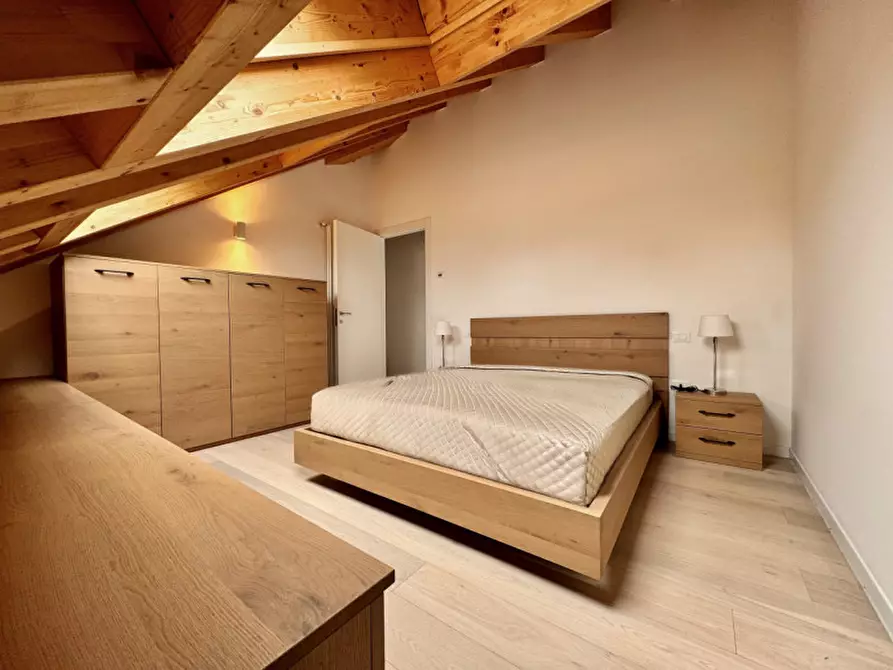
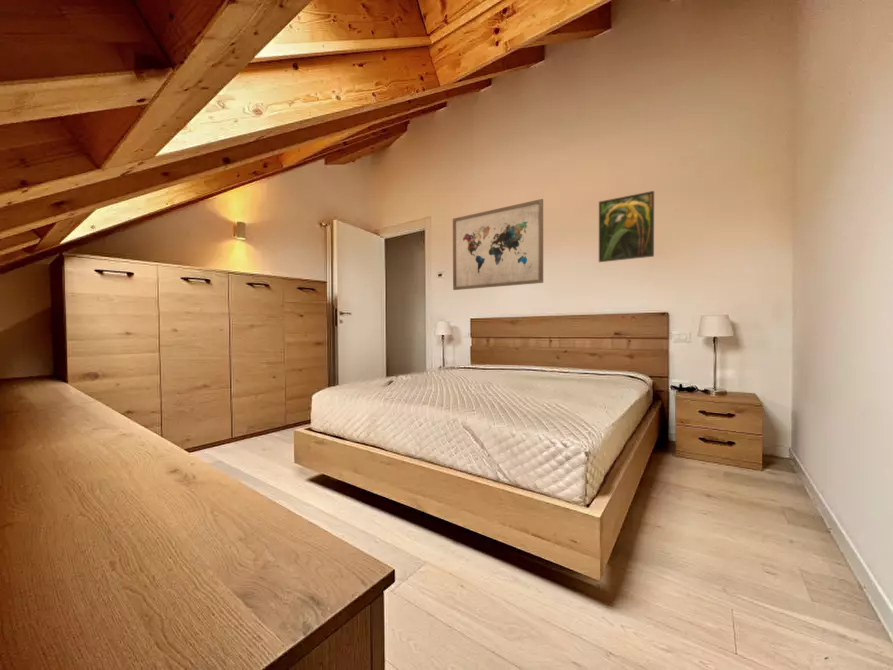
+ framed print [598,190,655,263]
+ wall art [452,198,544,291]
